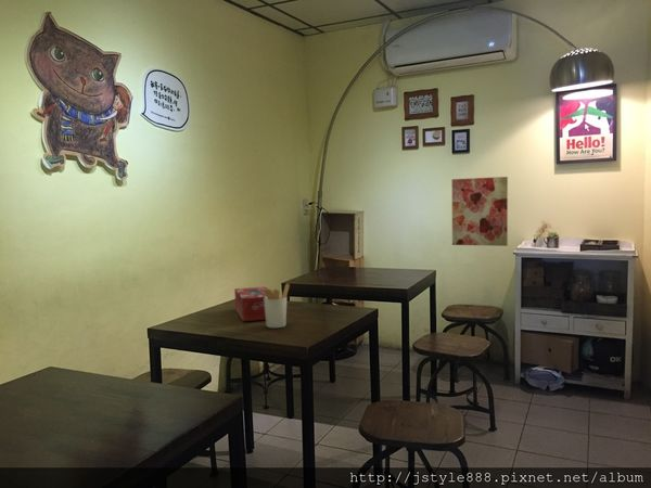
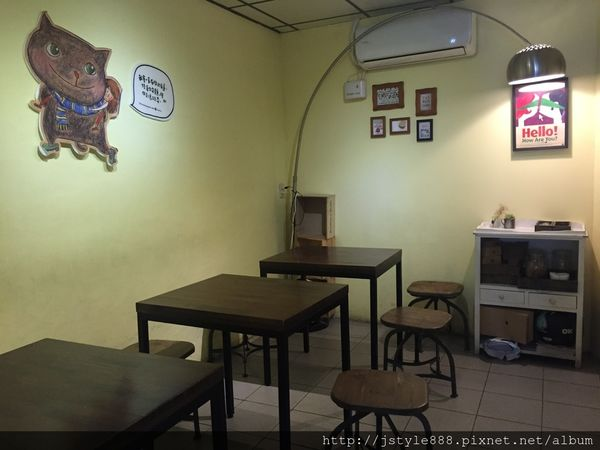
- utensil holder [258,283,291,329]
- wall art [451,176,509,247]
- tissue box [233,285,269,322]
